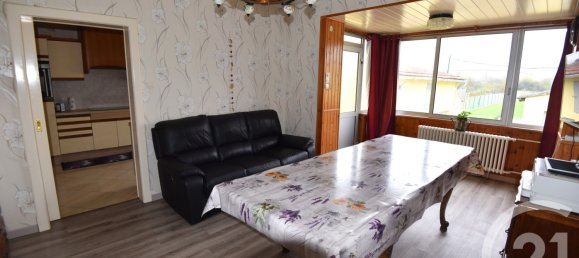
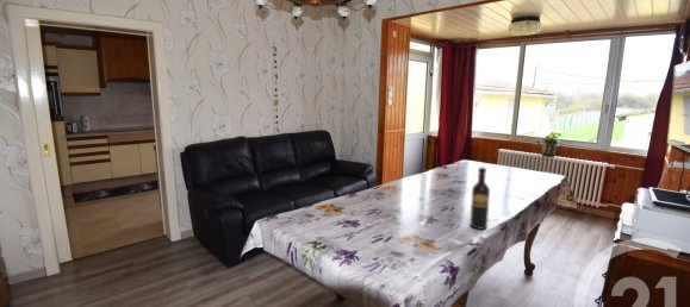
+ wine bottle [470,167,491,231]
